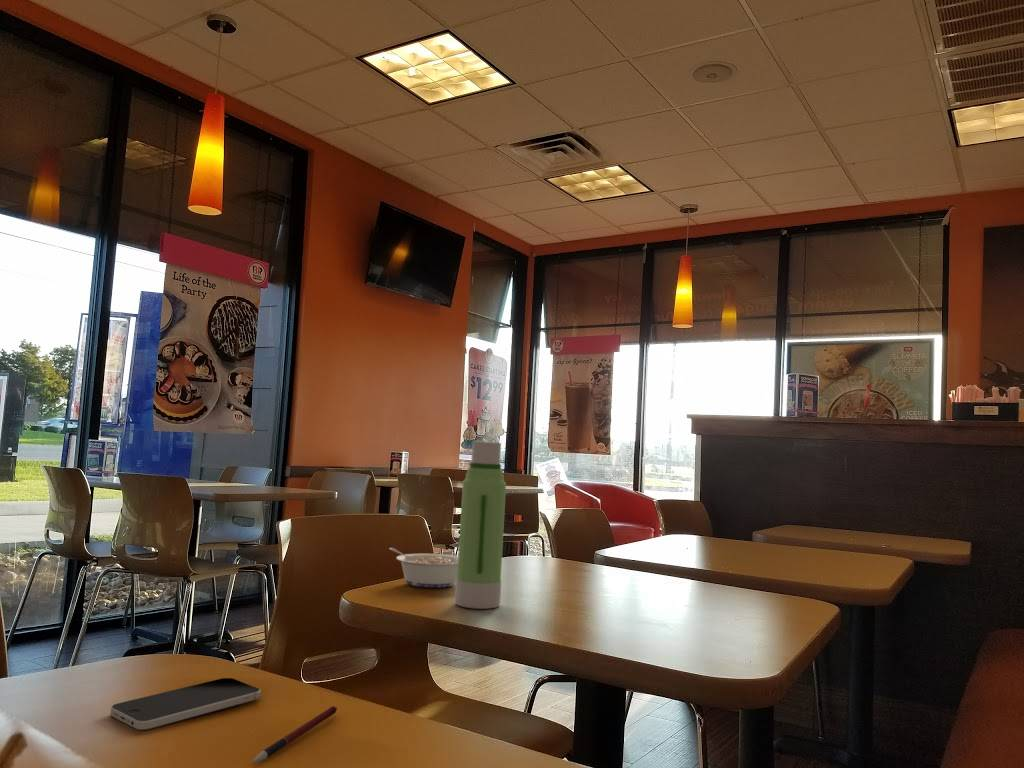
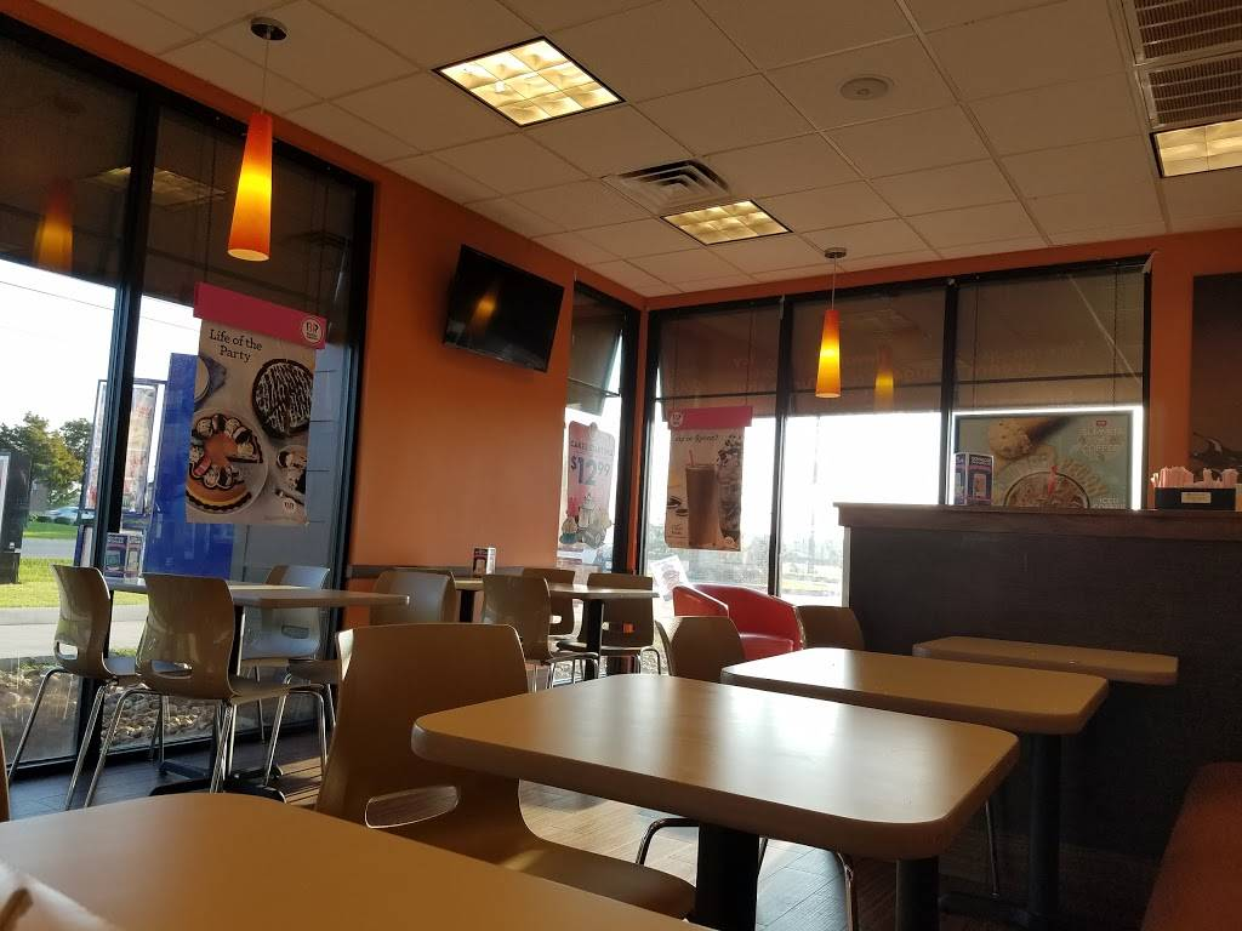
- water bottle [454,440,507,610]
- pen [252,705,338,764]
- legume [389,547,458,588]
- smartphone [110,677,262,731]
